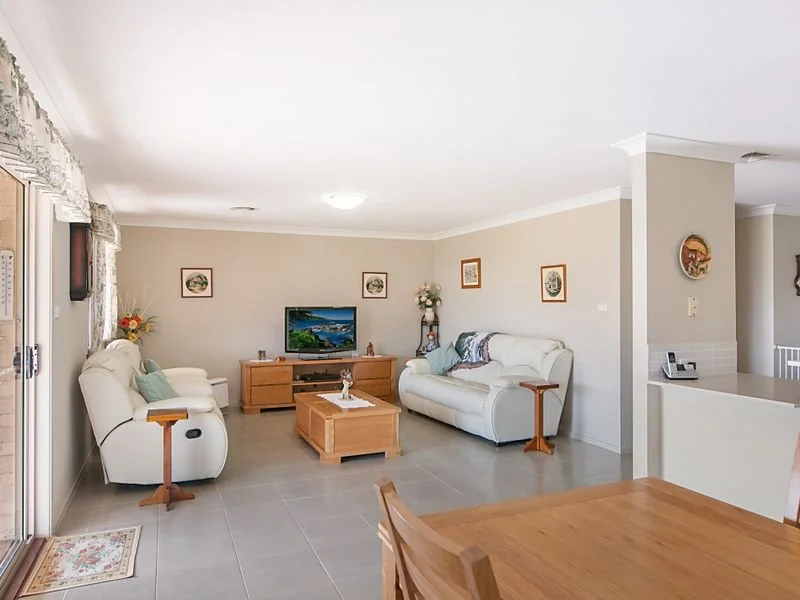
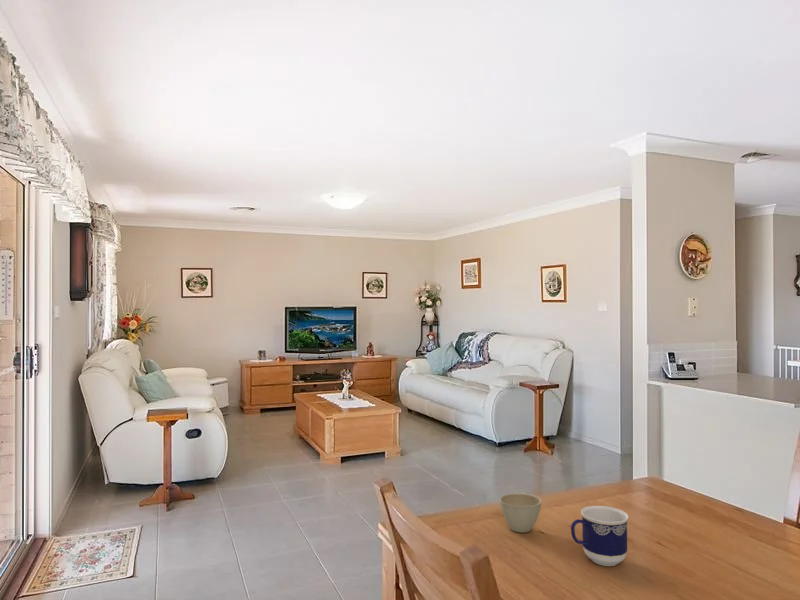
+ cup [570,505,630,567]
+ flower pot [499,492,542,534]
